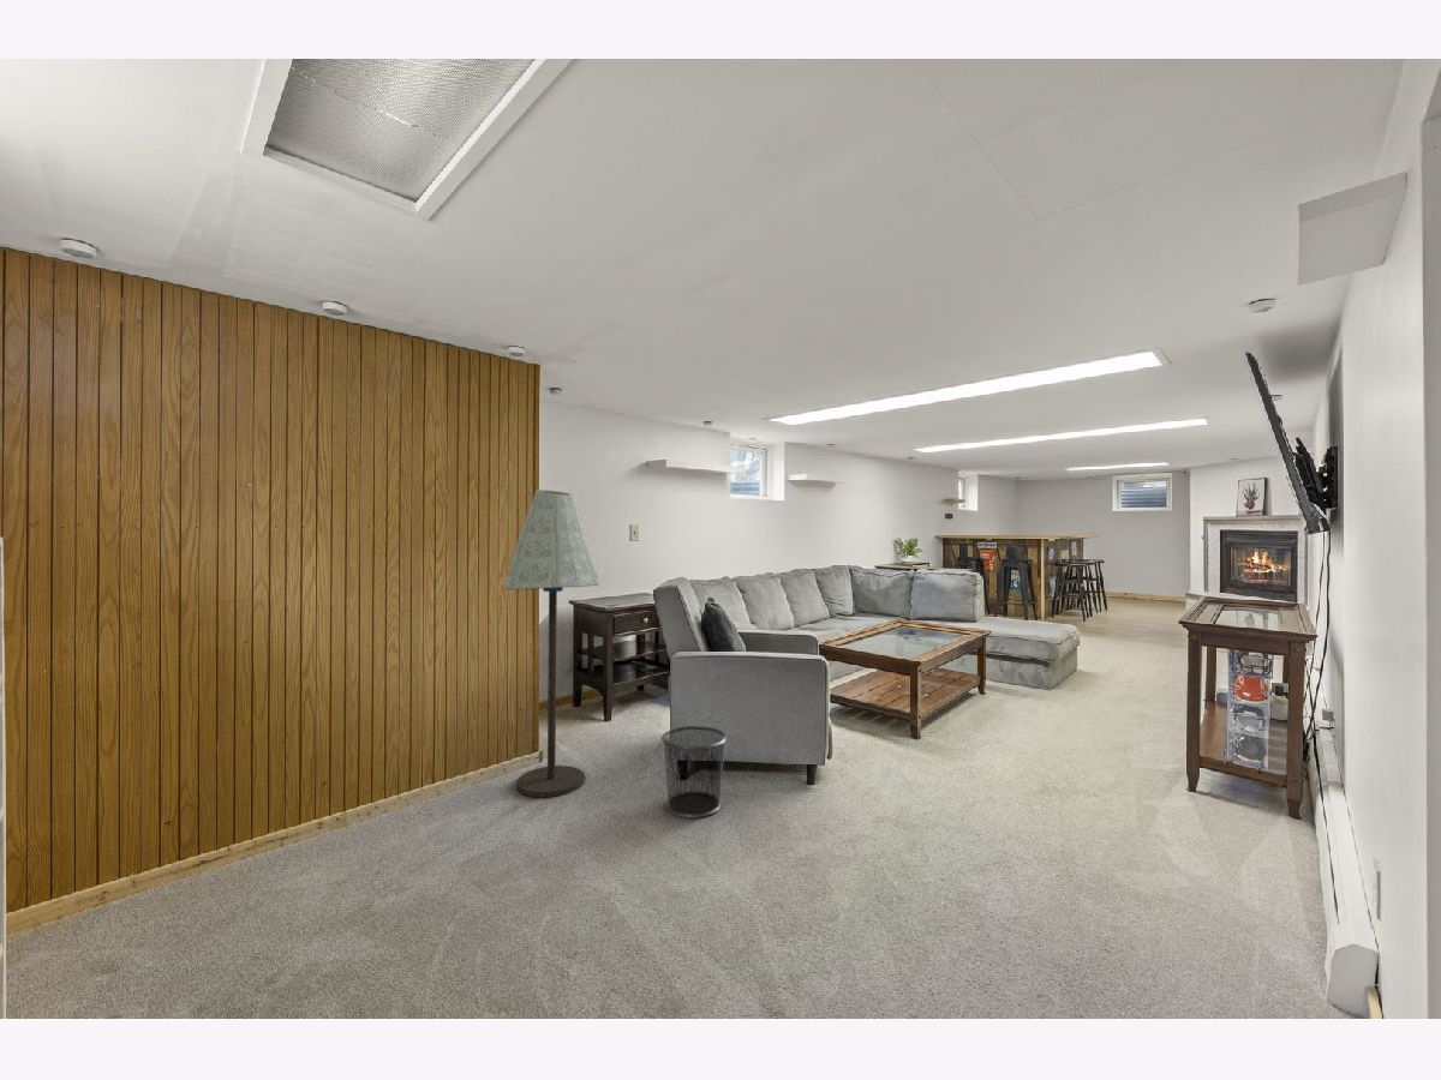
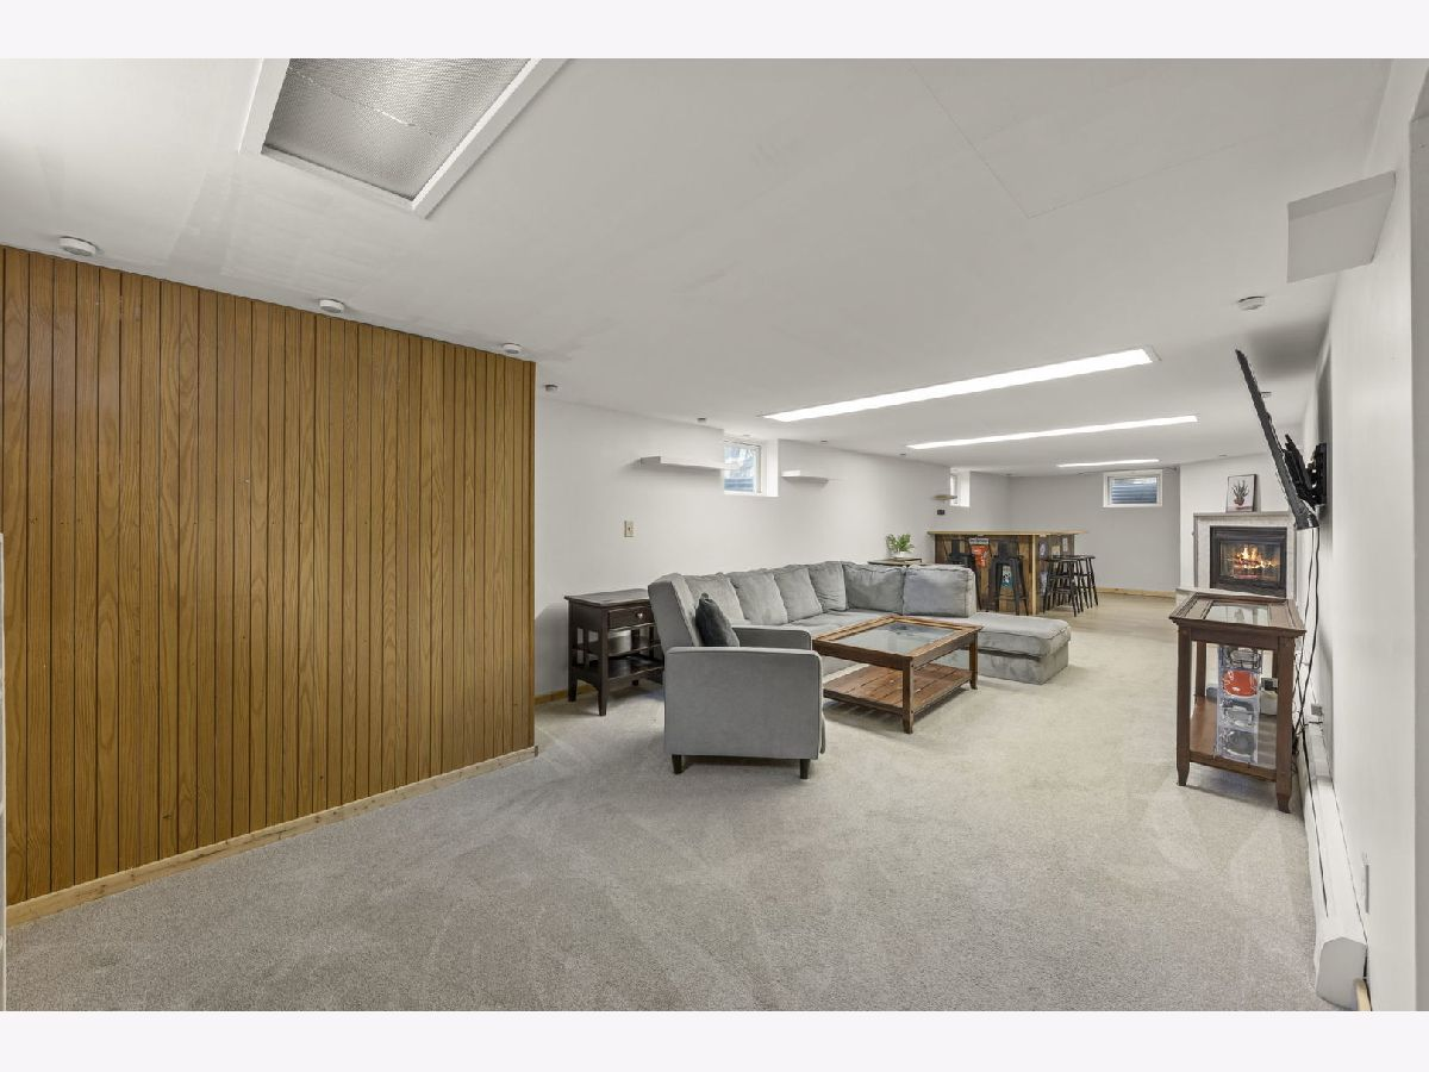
- floor lamp [502,488,602,798]
- waste bin [660,725,728,820]
